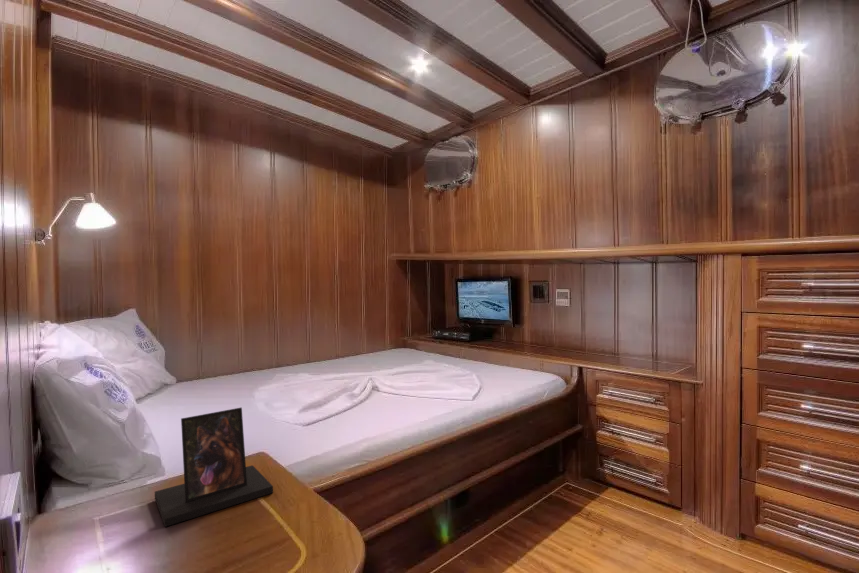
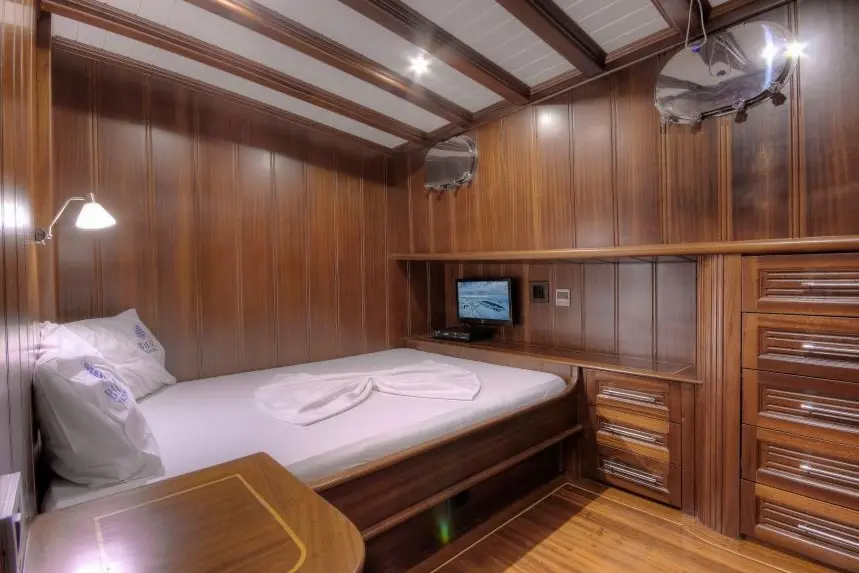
- photo frame [154,407,274,528]
